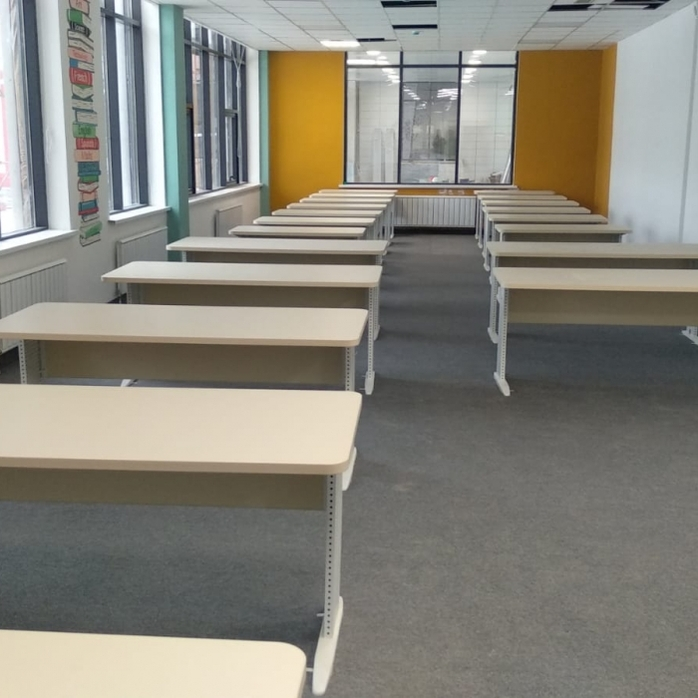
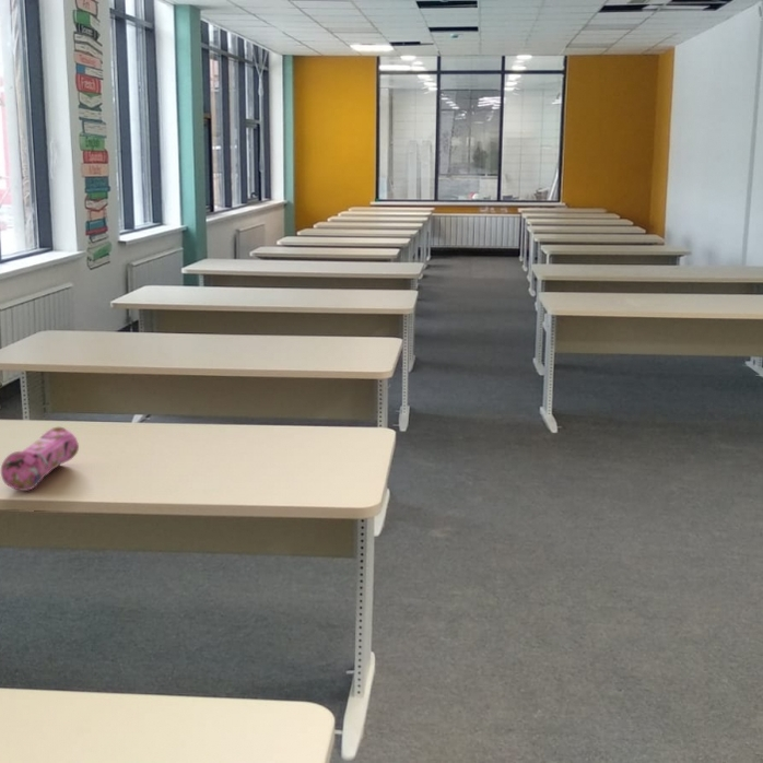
+ pencil case [0,425,80,492]
